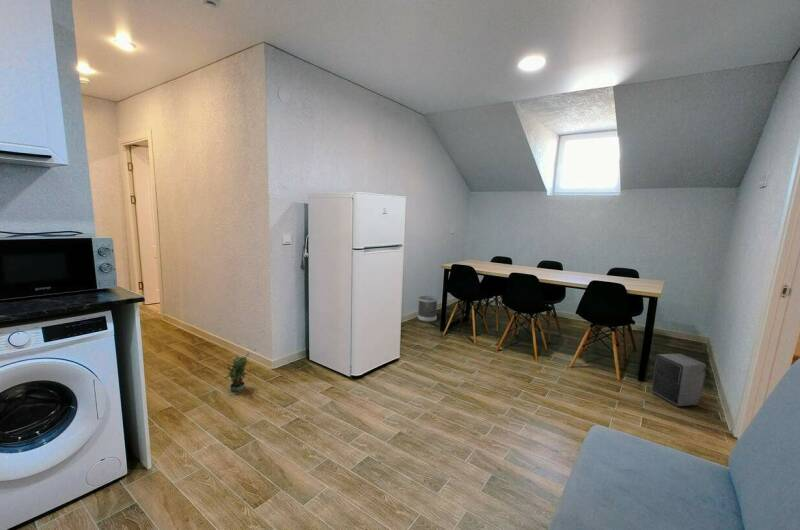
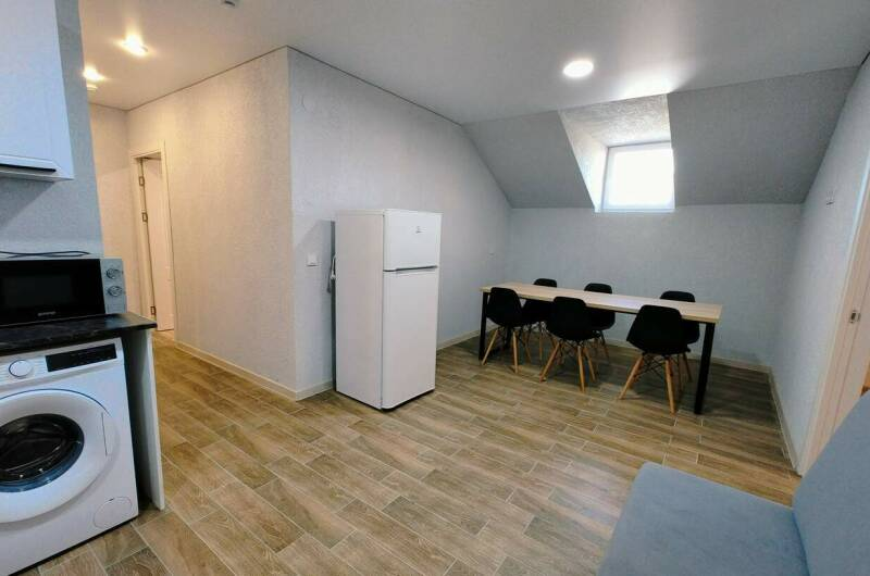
- wastebasket [417,295,439,323]
- speaker [651,353,707,408]
- potted plant [223,352,250,392]
